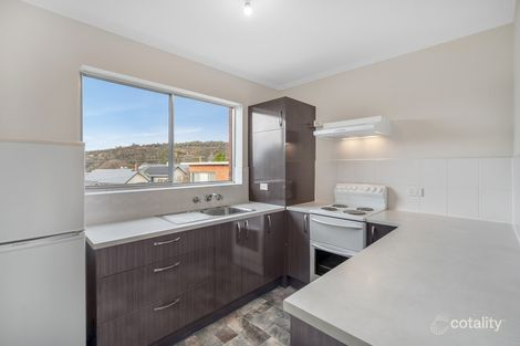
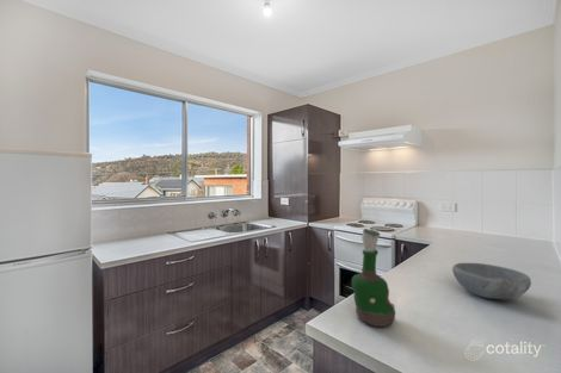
+ bowl [451,262,532,300]
+ grog bottle [351,228,396,328]
